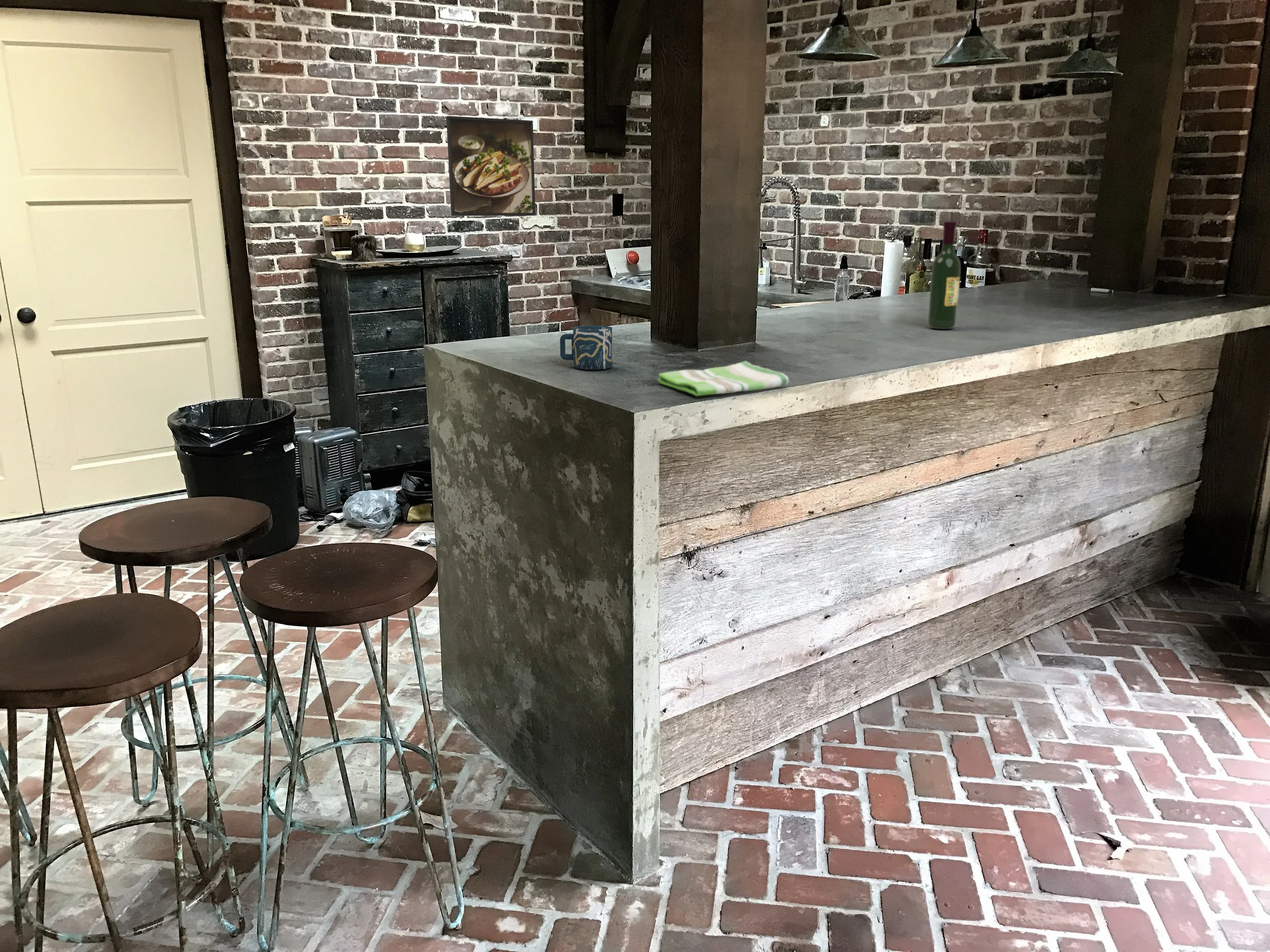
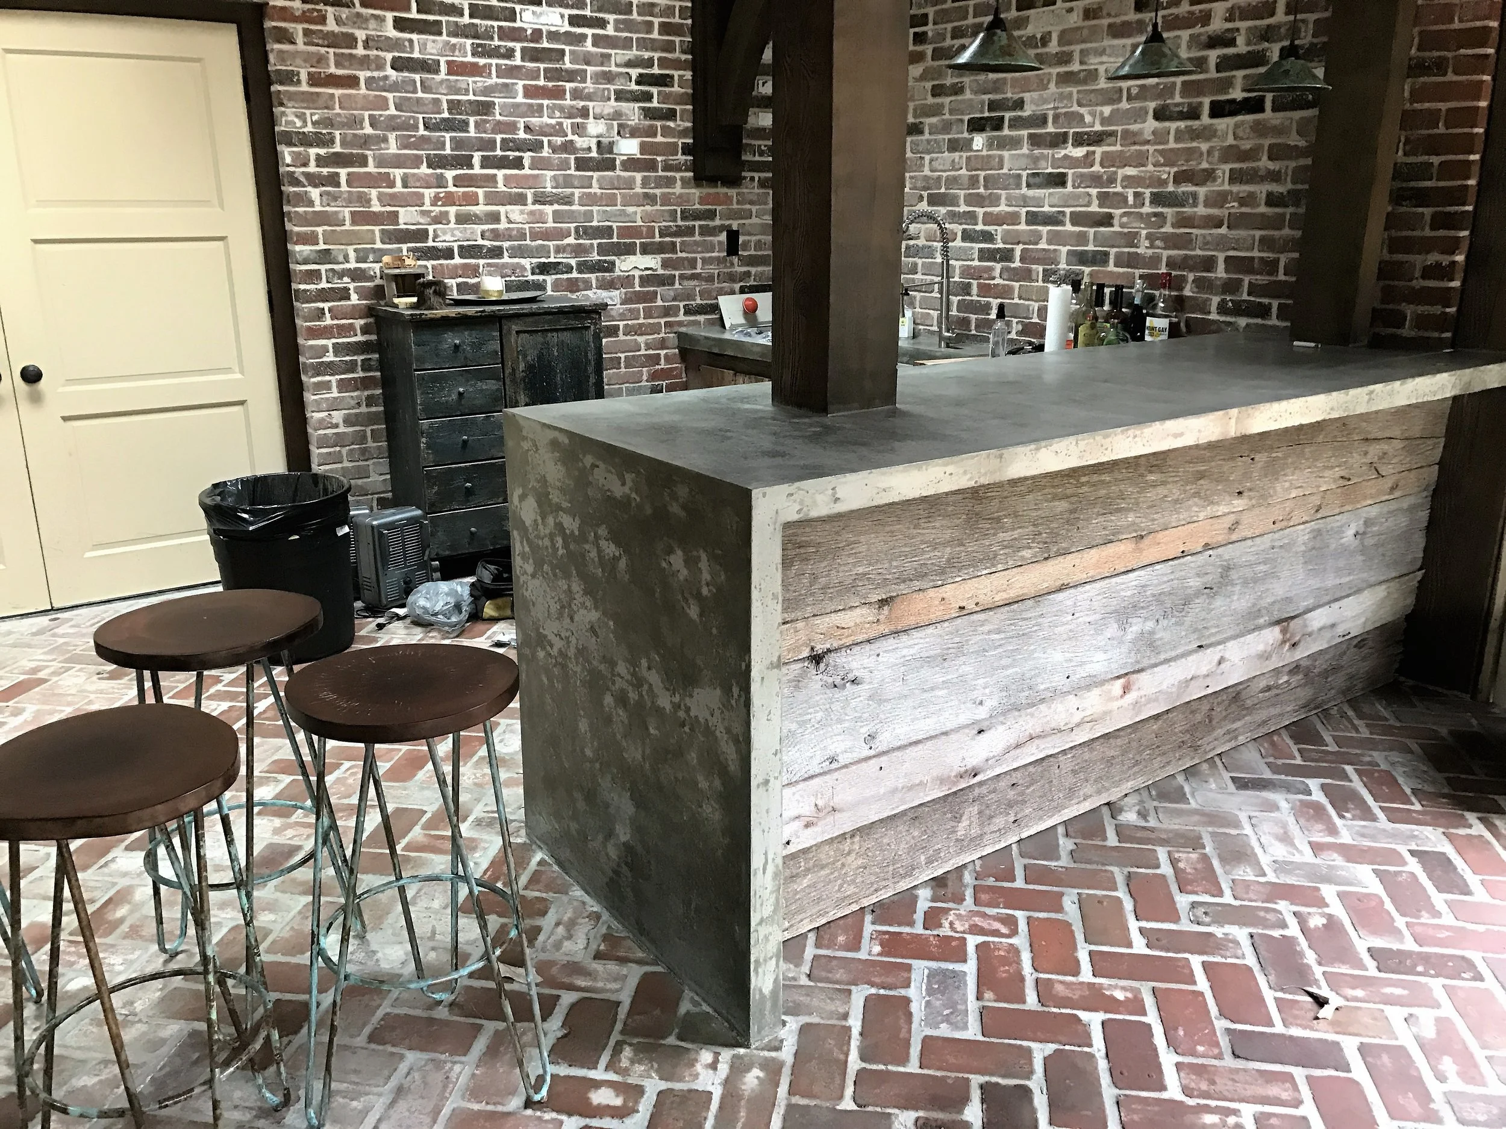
- wine bottle [927,221,961,330]
- dish towel [657,360,789,397]
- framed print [446,115,536,216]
- cup [559,325,613,370]
